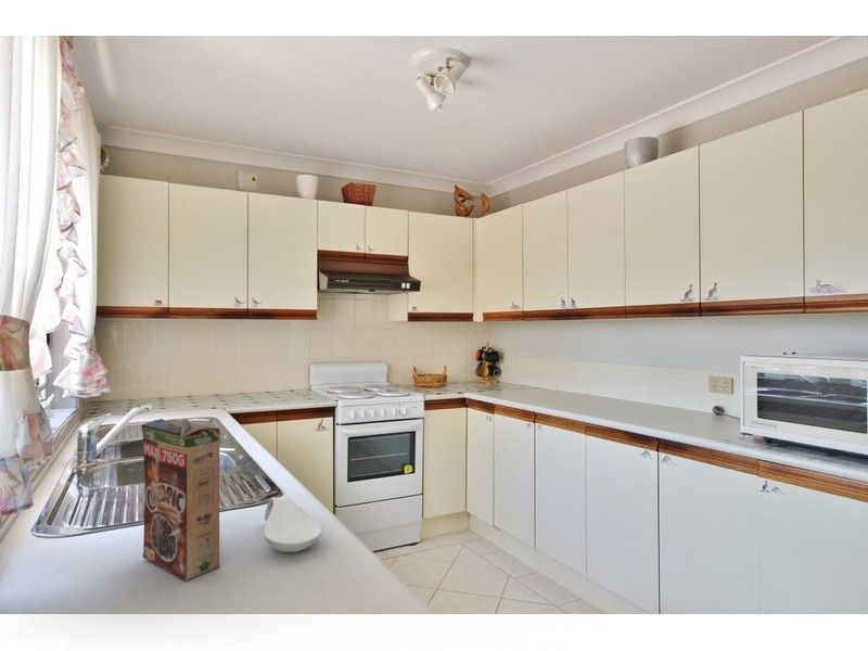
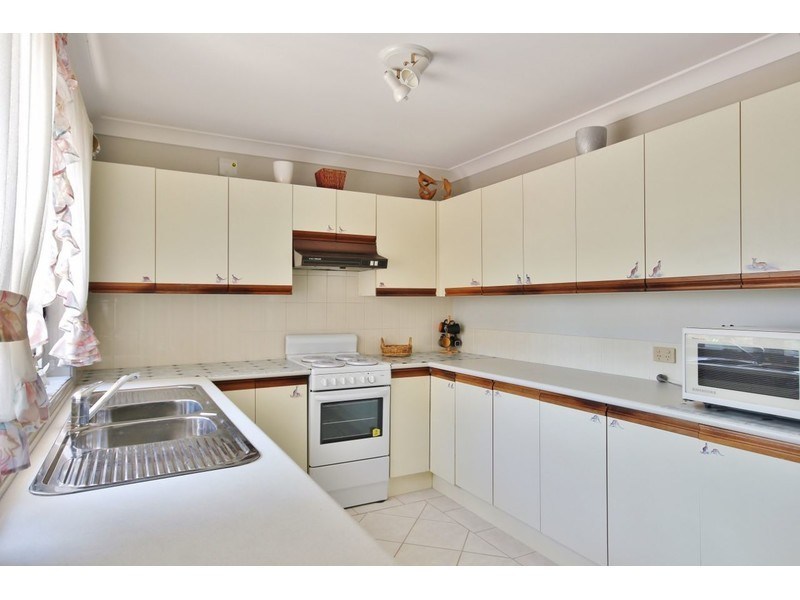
- spoon rest [263,495,323,553]
- cereal box [140,418,221,583]
